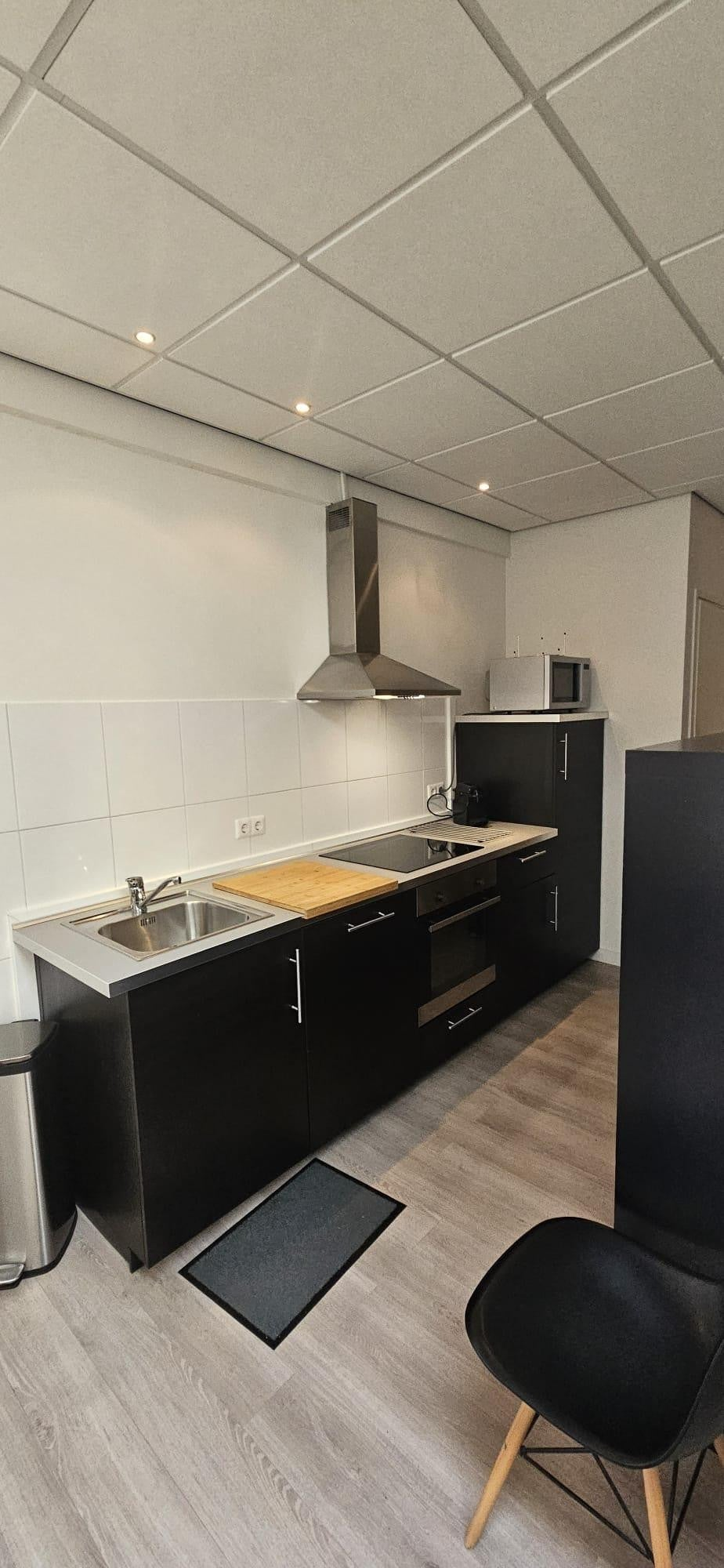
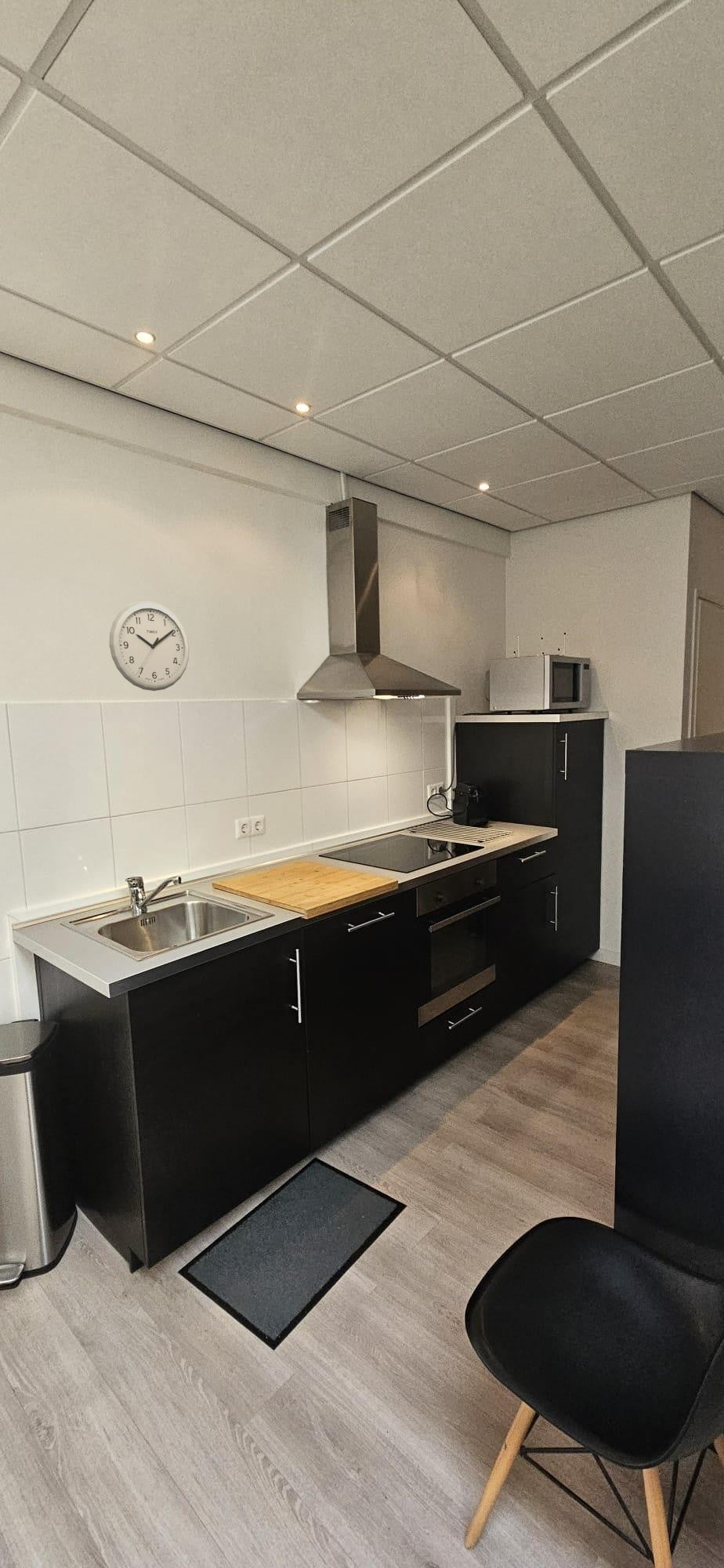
+ wall clock [109,601,190,691]
